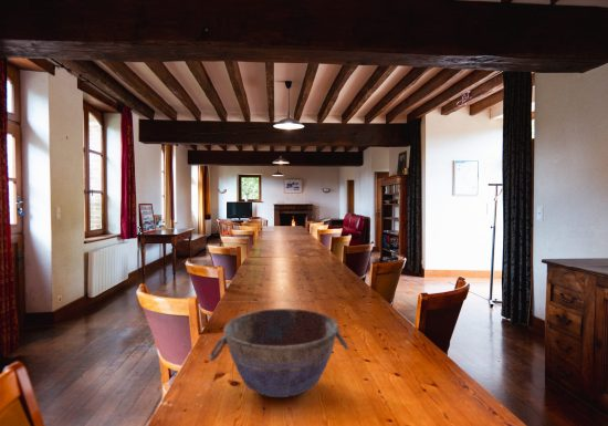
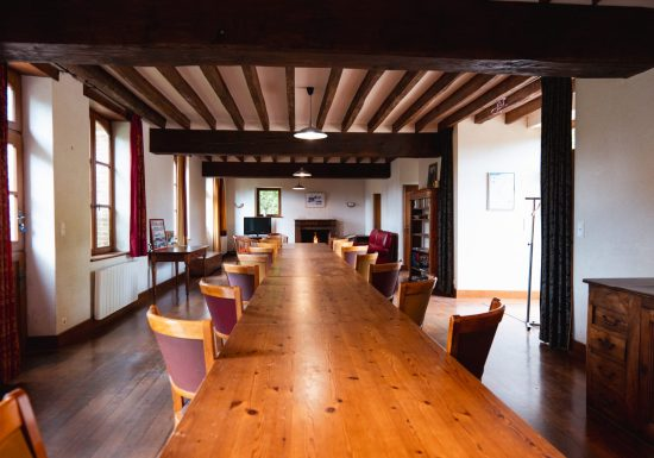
- bowl [208,308,349,398]
